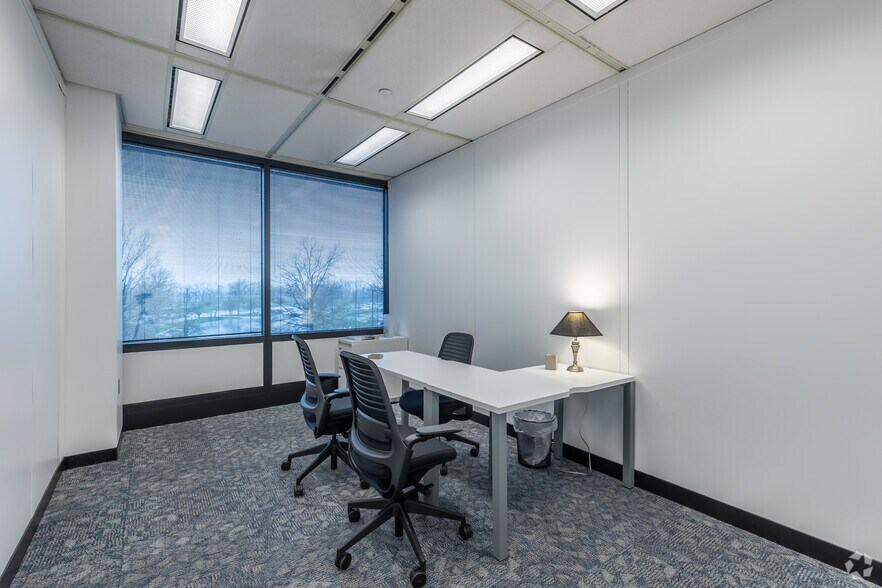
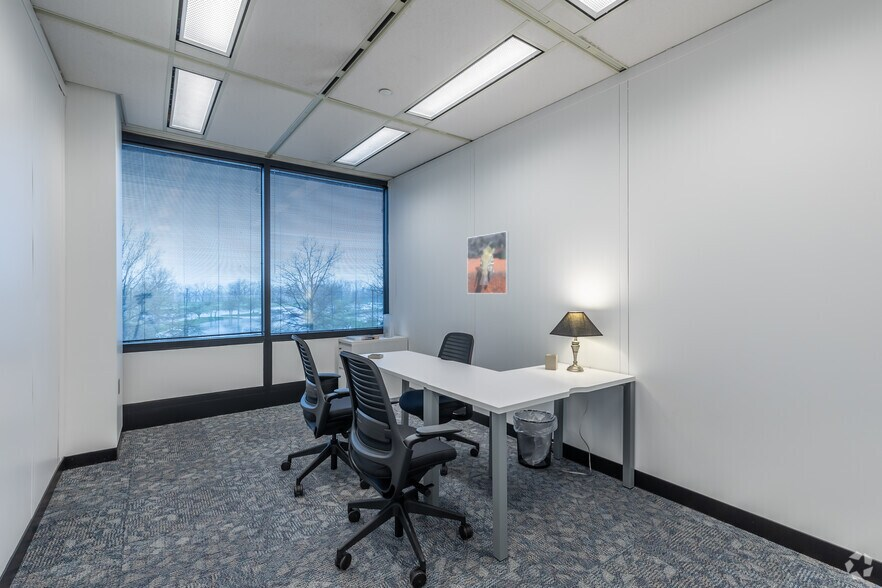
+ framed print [466,230,510,295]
